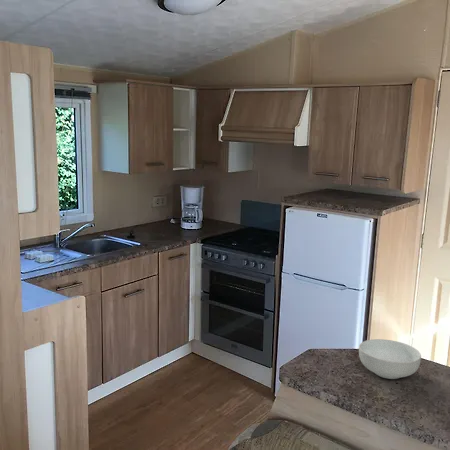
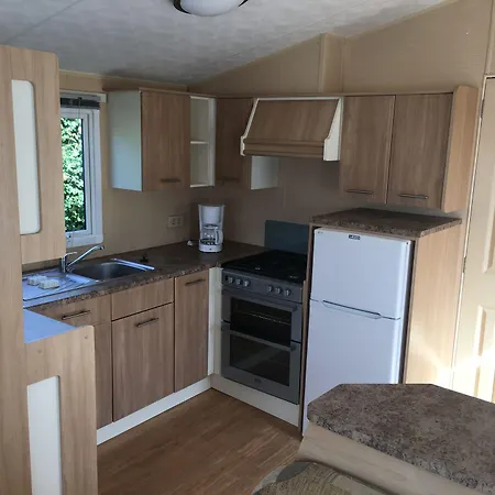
- cereal bowl [358,338,422,380]
